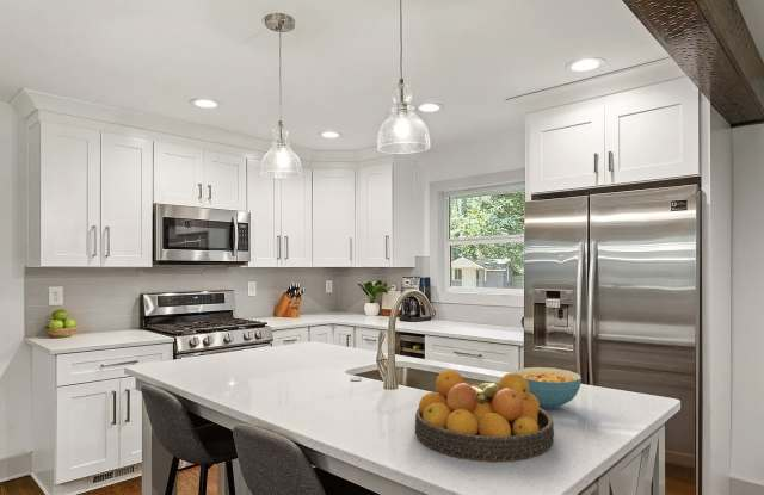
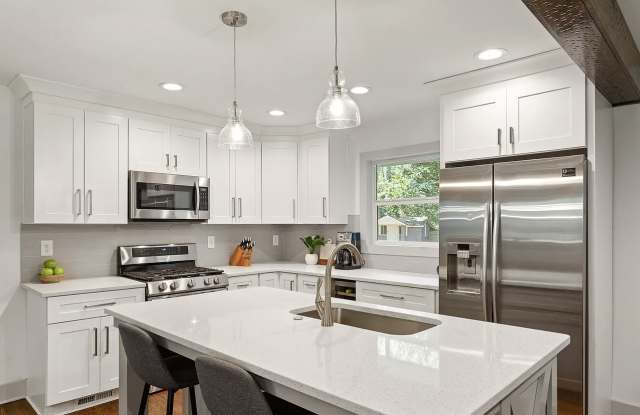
- fruit bowl [414,369,555,463]
- cereal bowl [515,366,583,410]
